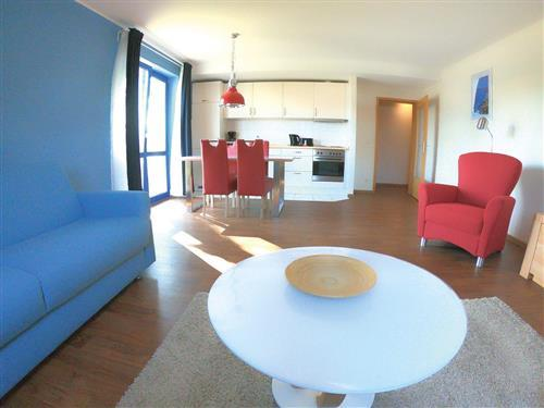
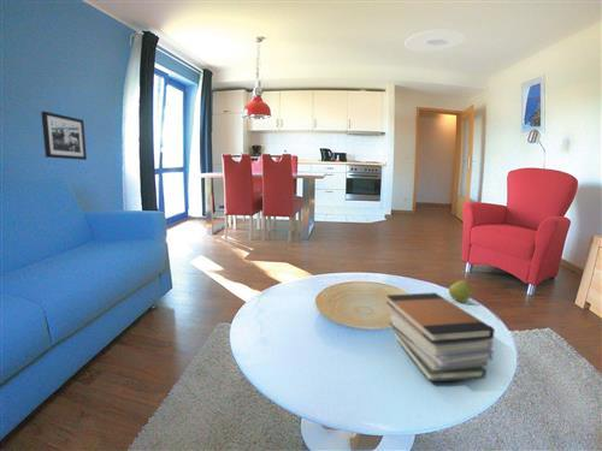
+ picture frame [40,111,88,161]
+ book stack [385,291,496,382]
+ apple [448,279,473,303]
+ ceiling light [403,29,466,53]
